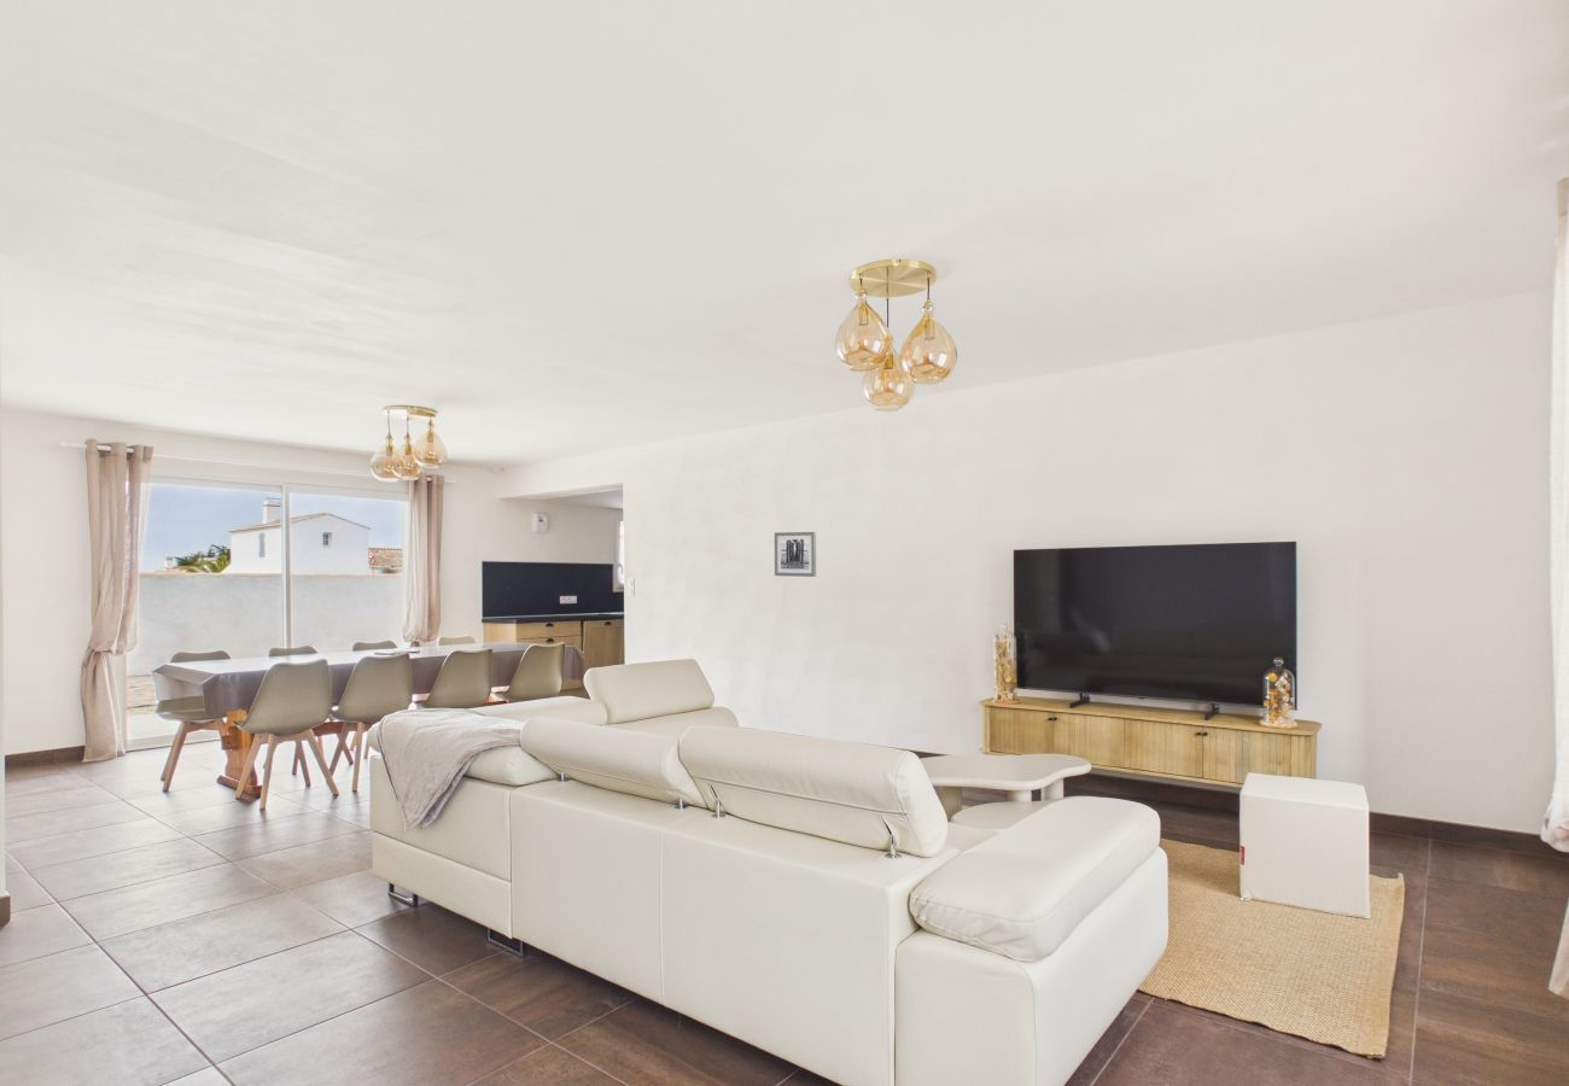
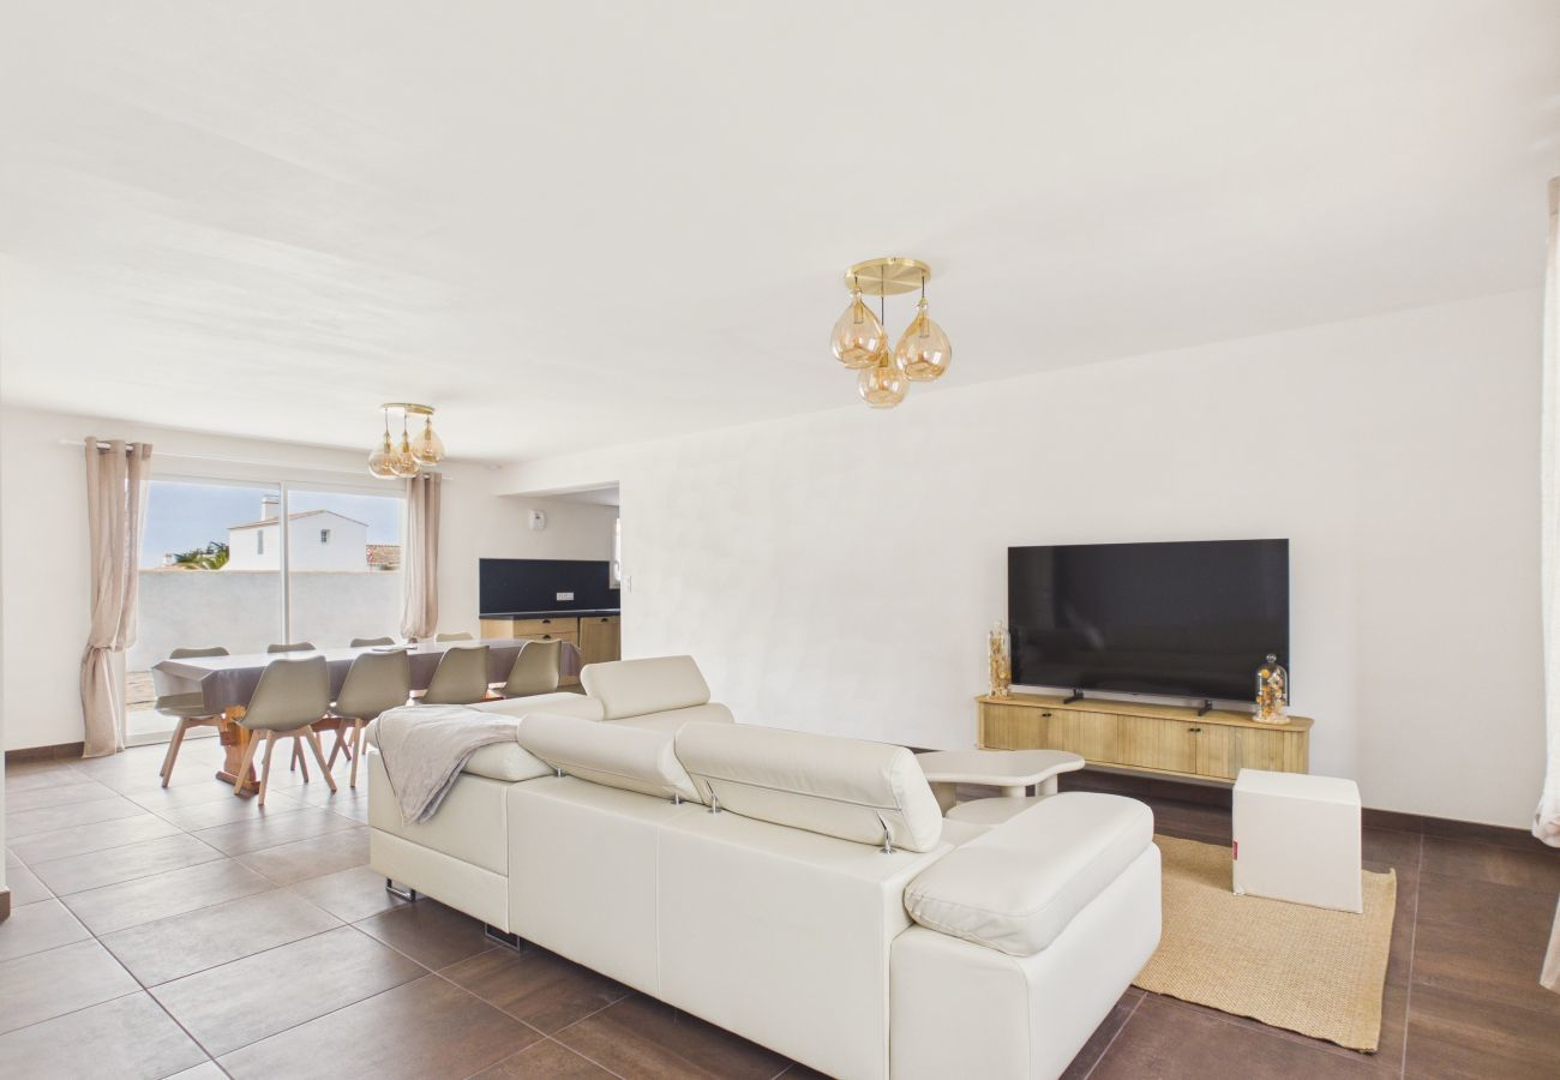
- wall art [774,531,817,578]
